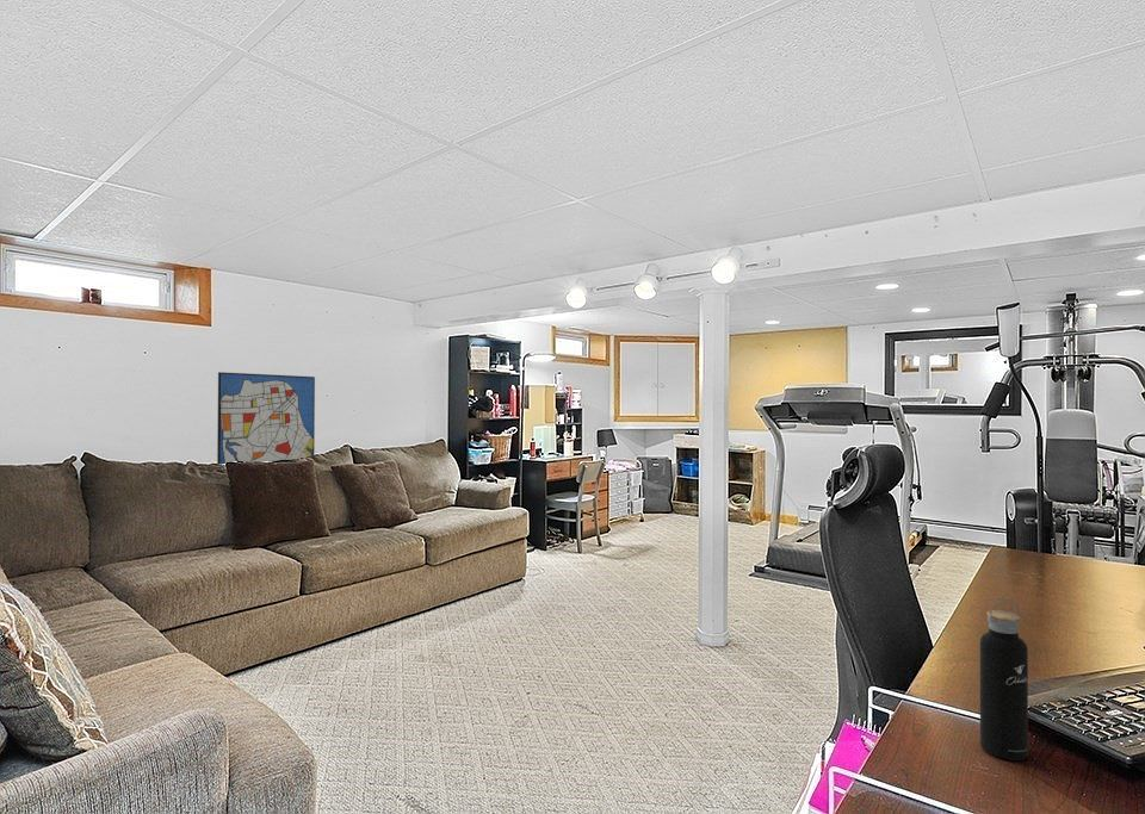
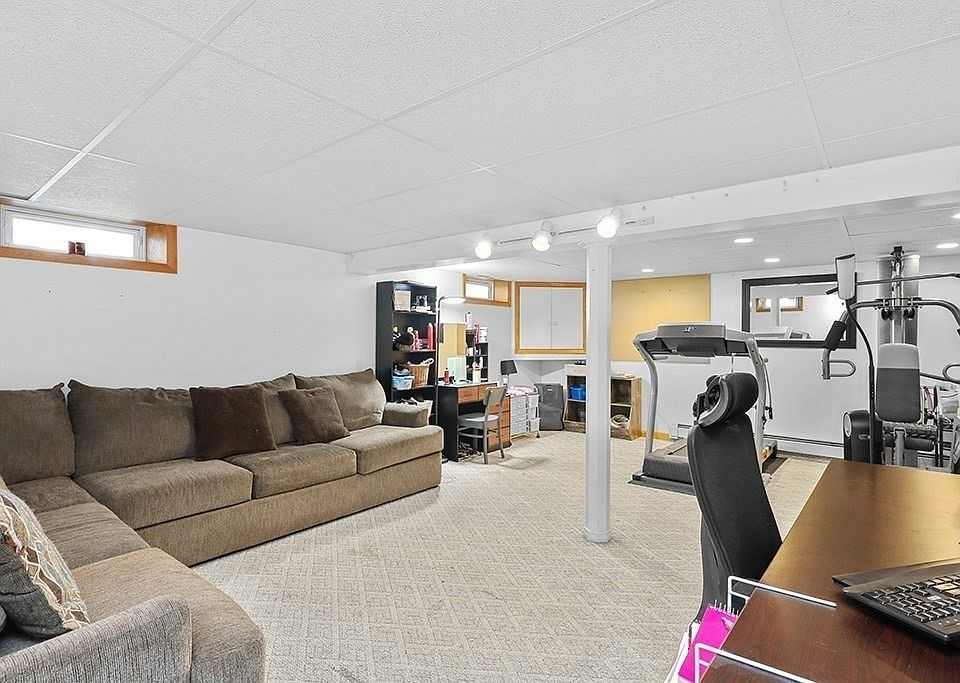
- water bottle [979,599,1029,762]
- wall art [216,371,316,465]
